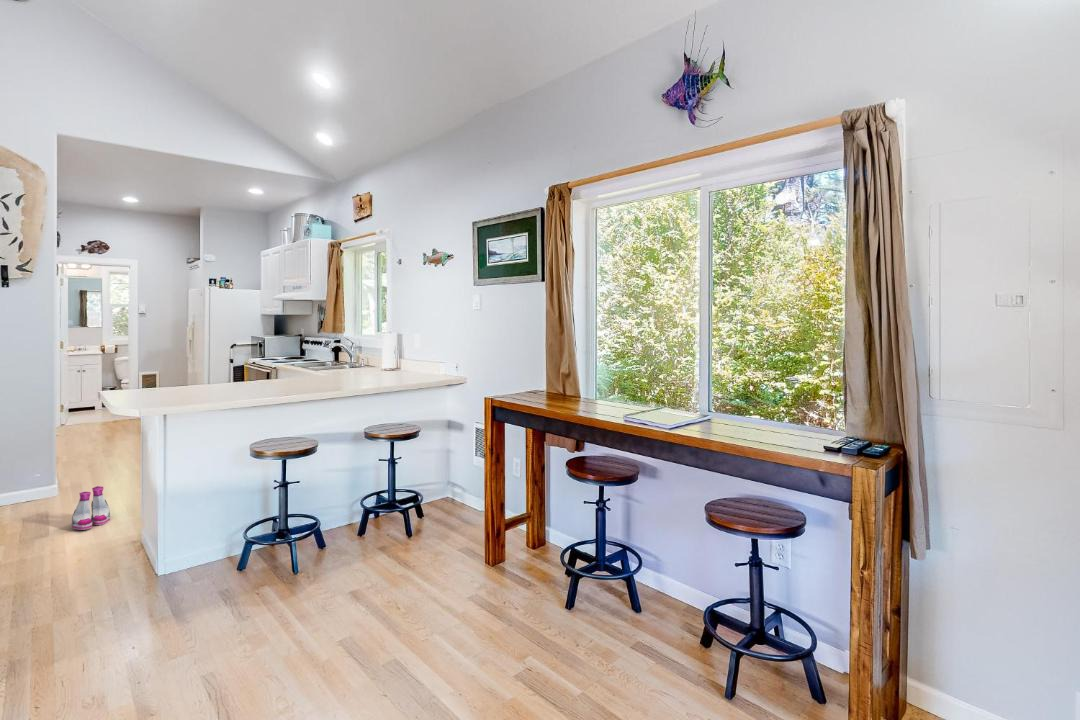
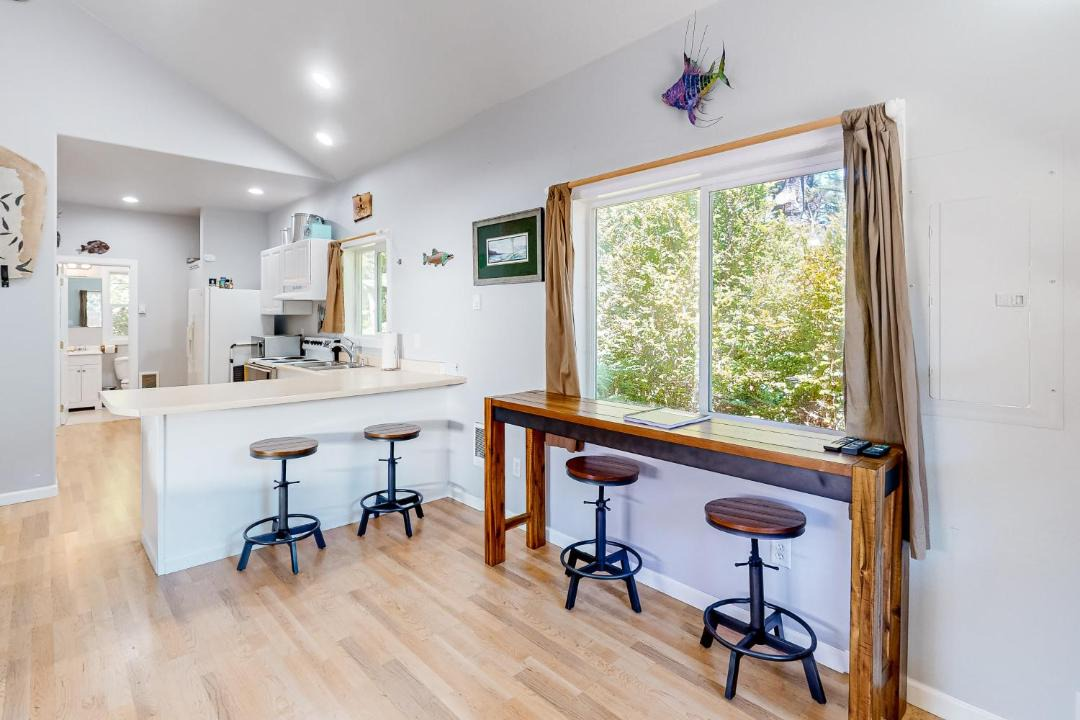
- boots [70,485,111,531]
